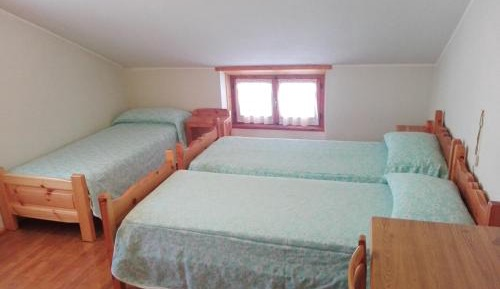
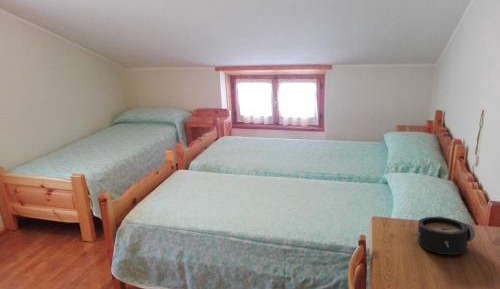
+ alarm clock [409,215,476,255]
